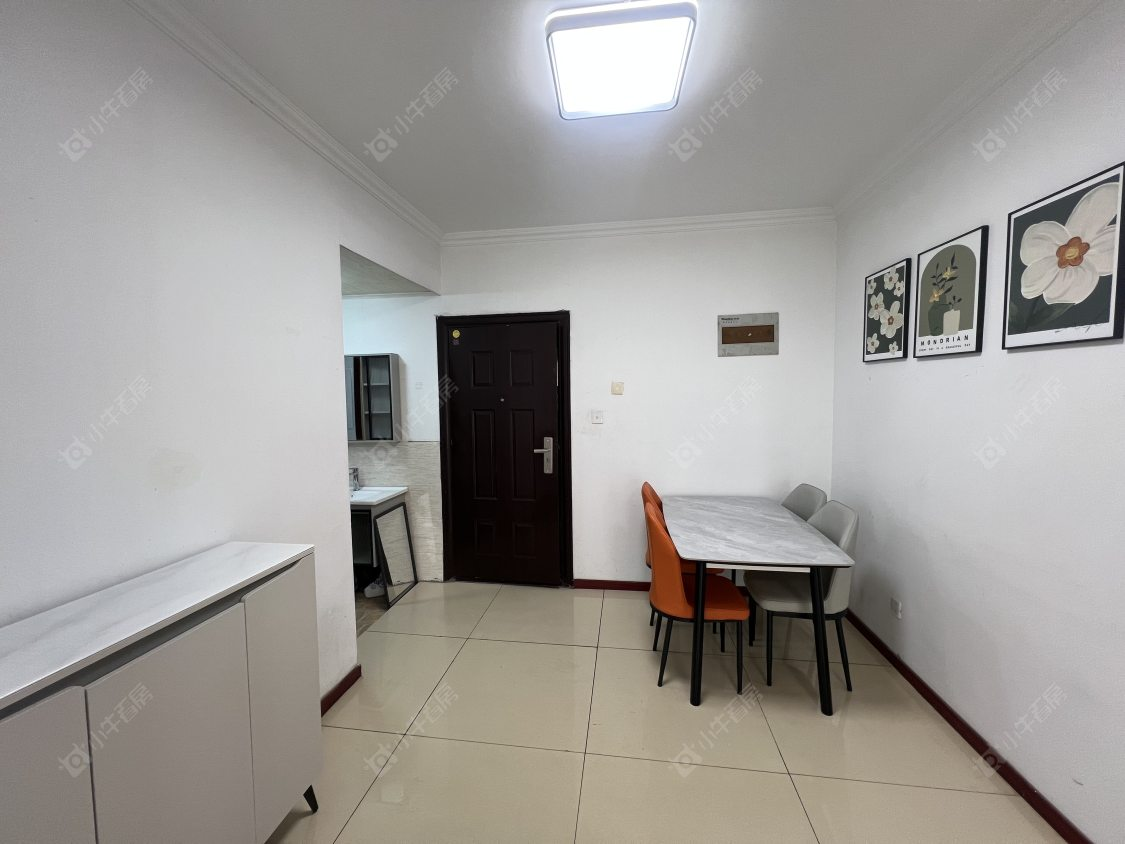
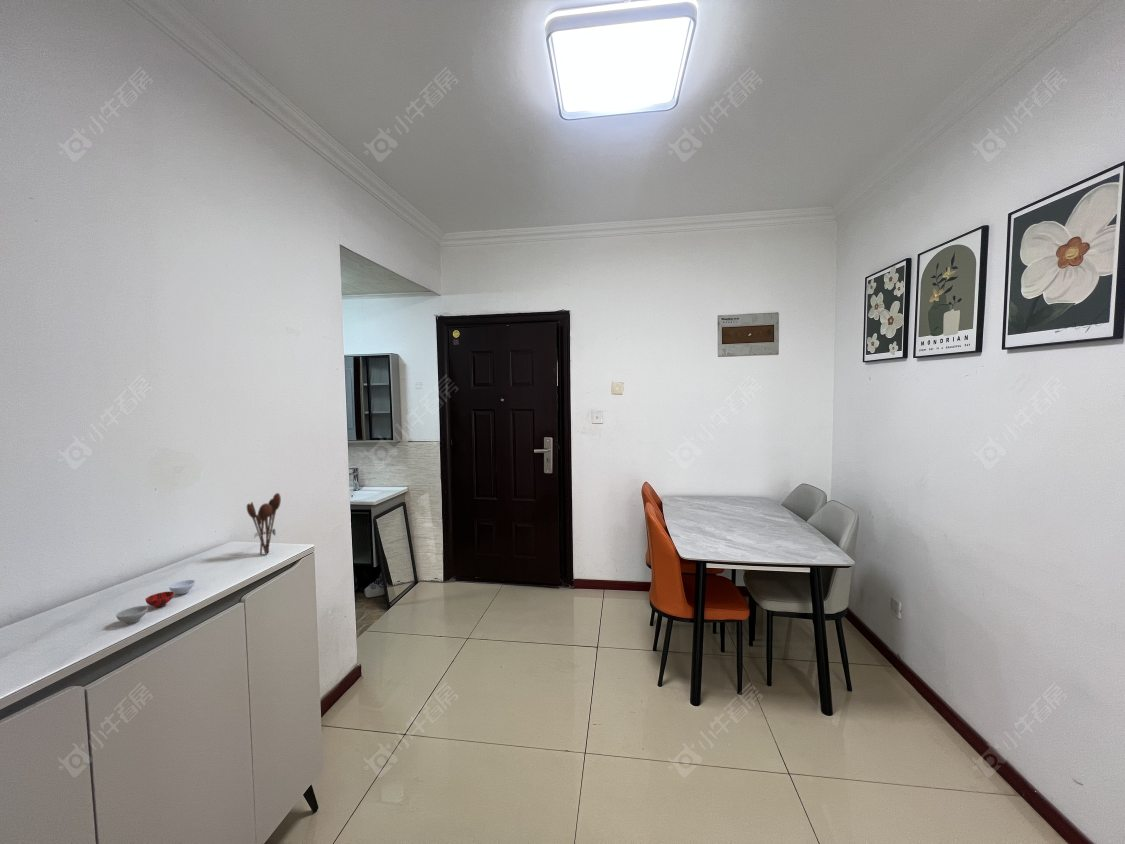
+ bowl [115,579,196,625]
+ utensil holder [246,492,282,556]
